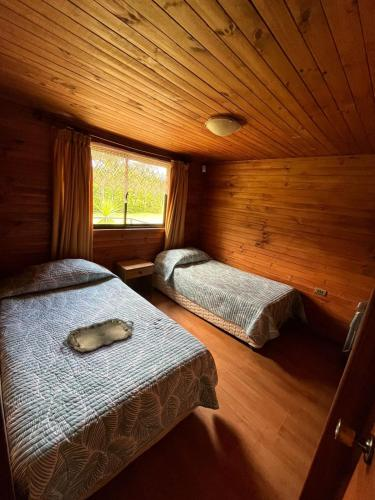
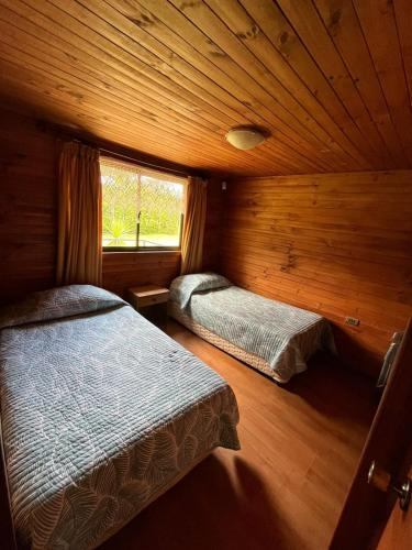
- serving tray [61,317,135,353]
